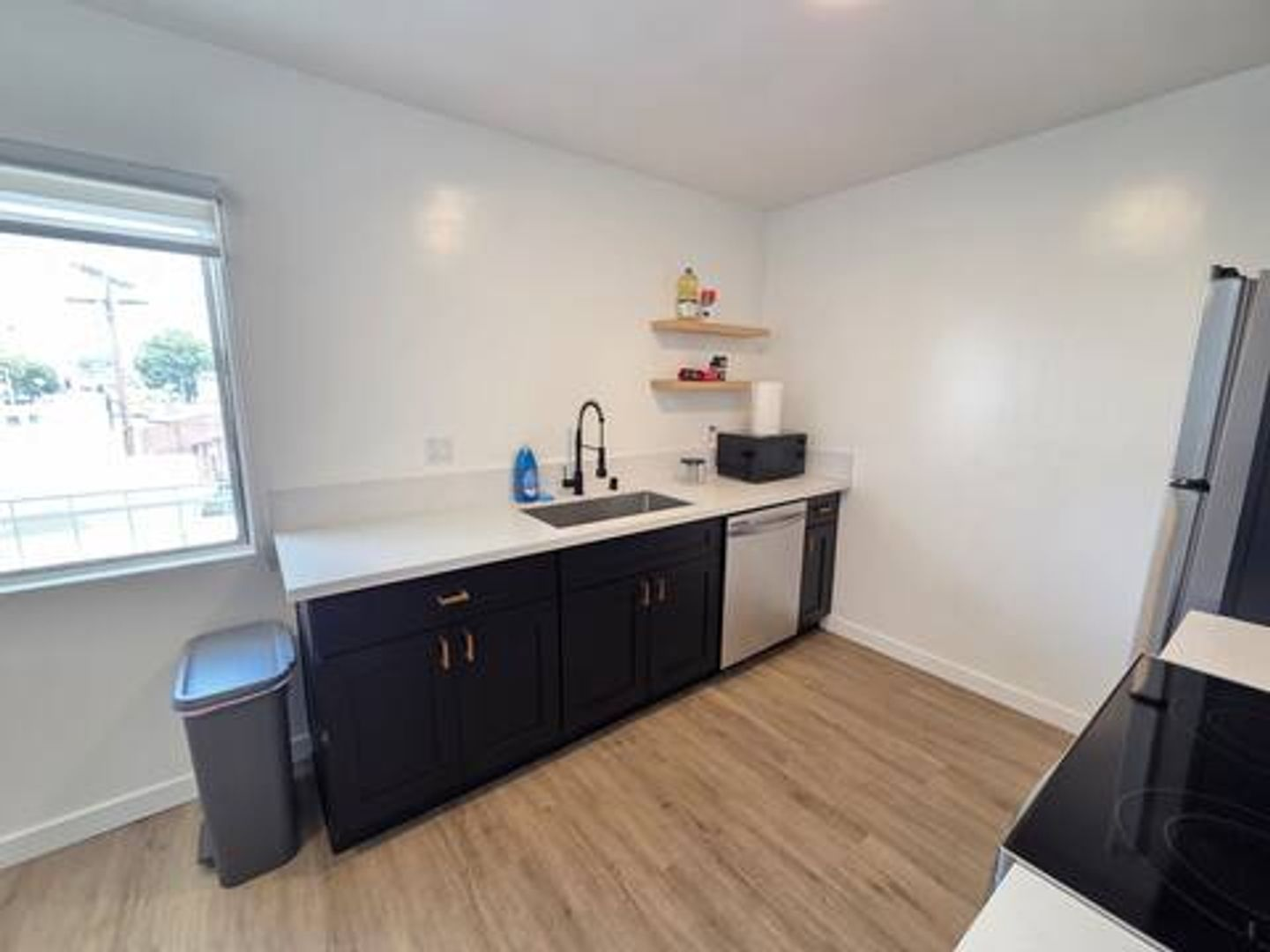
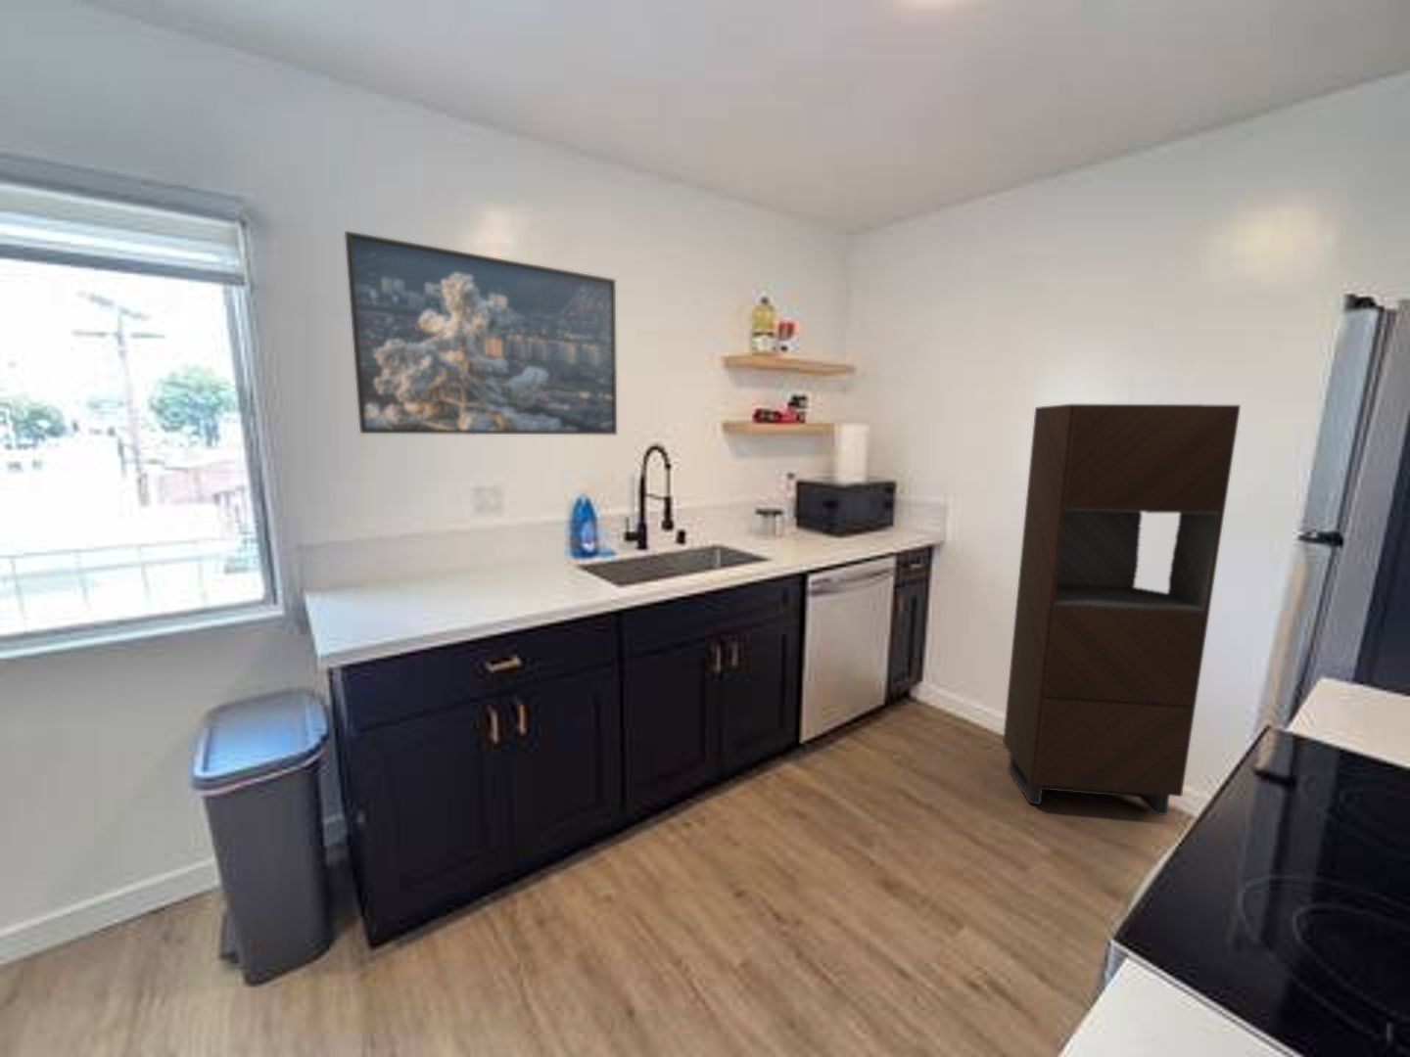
+ storage cabinet [1001,403,1241,816]
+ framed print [344,230,618,435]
